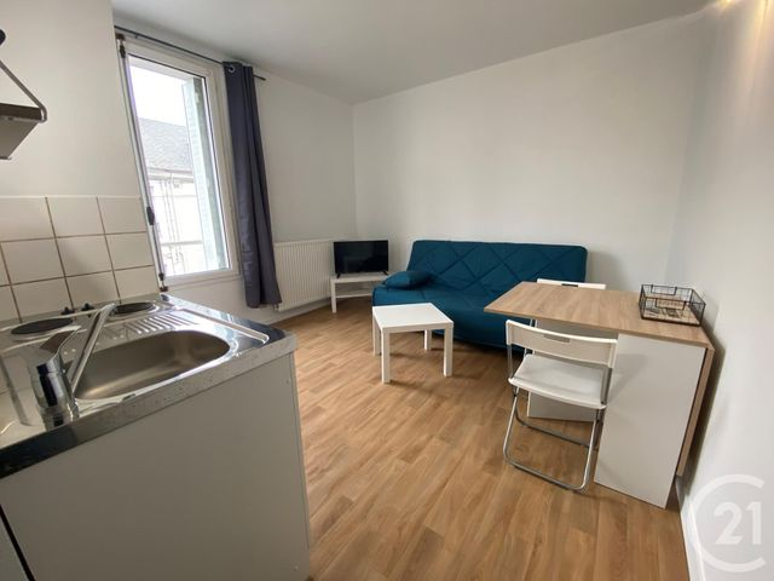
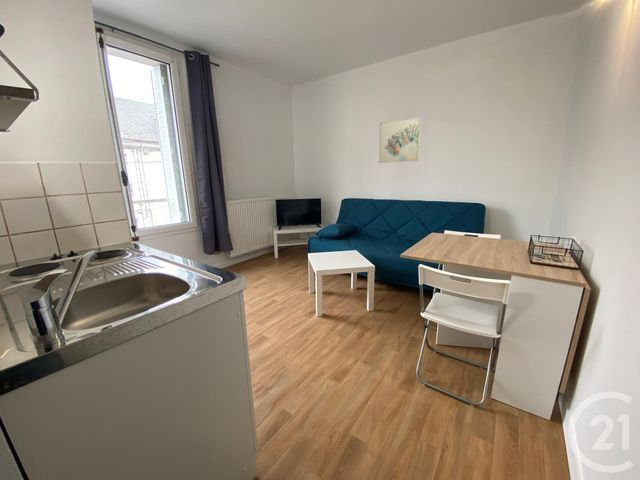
+ wall art [378,116,422,164]
